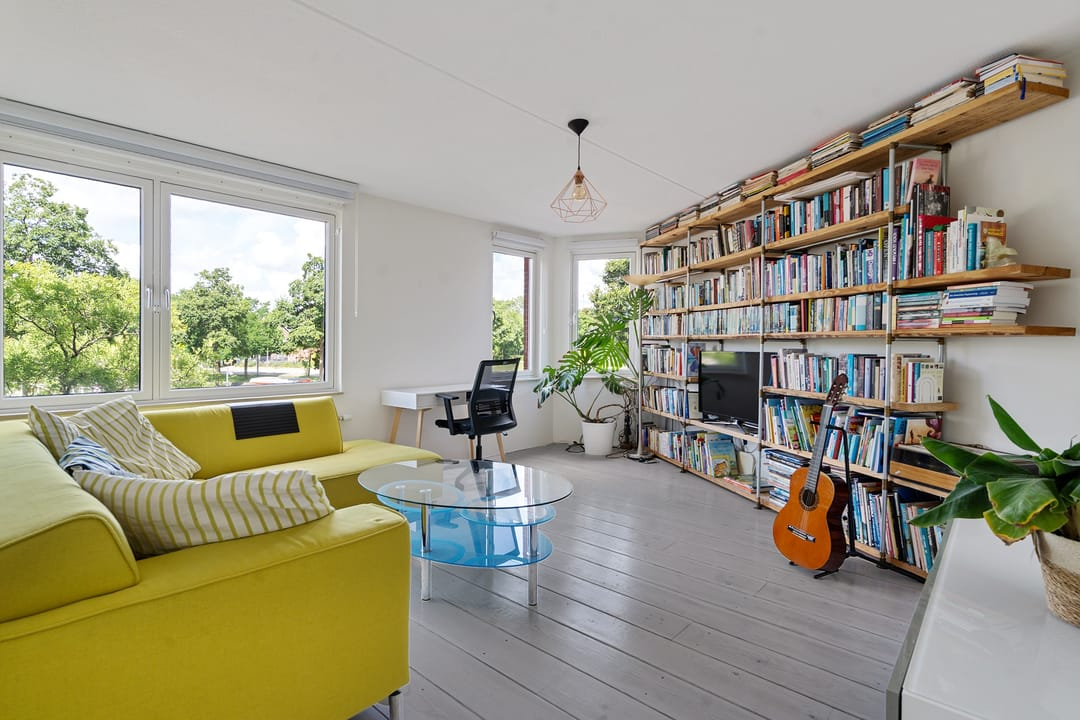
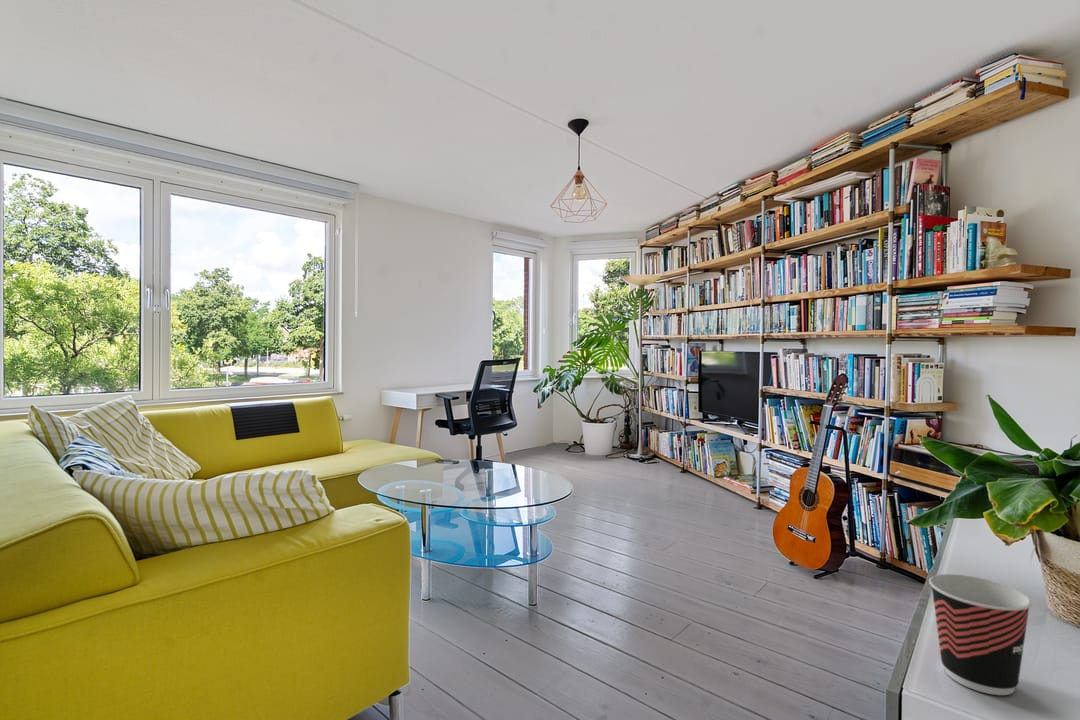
+ cup [928,573,1033,696]
